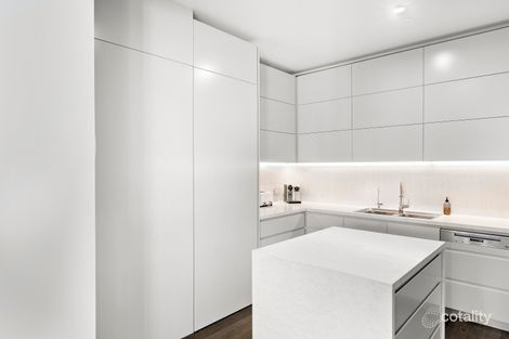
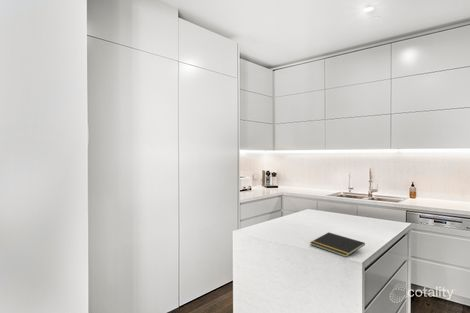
+ notepad [309,231,366,258]
